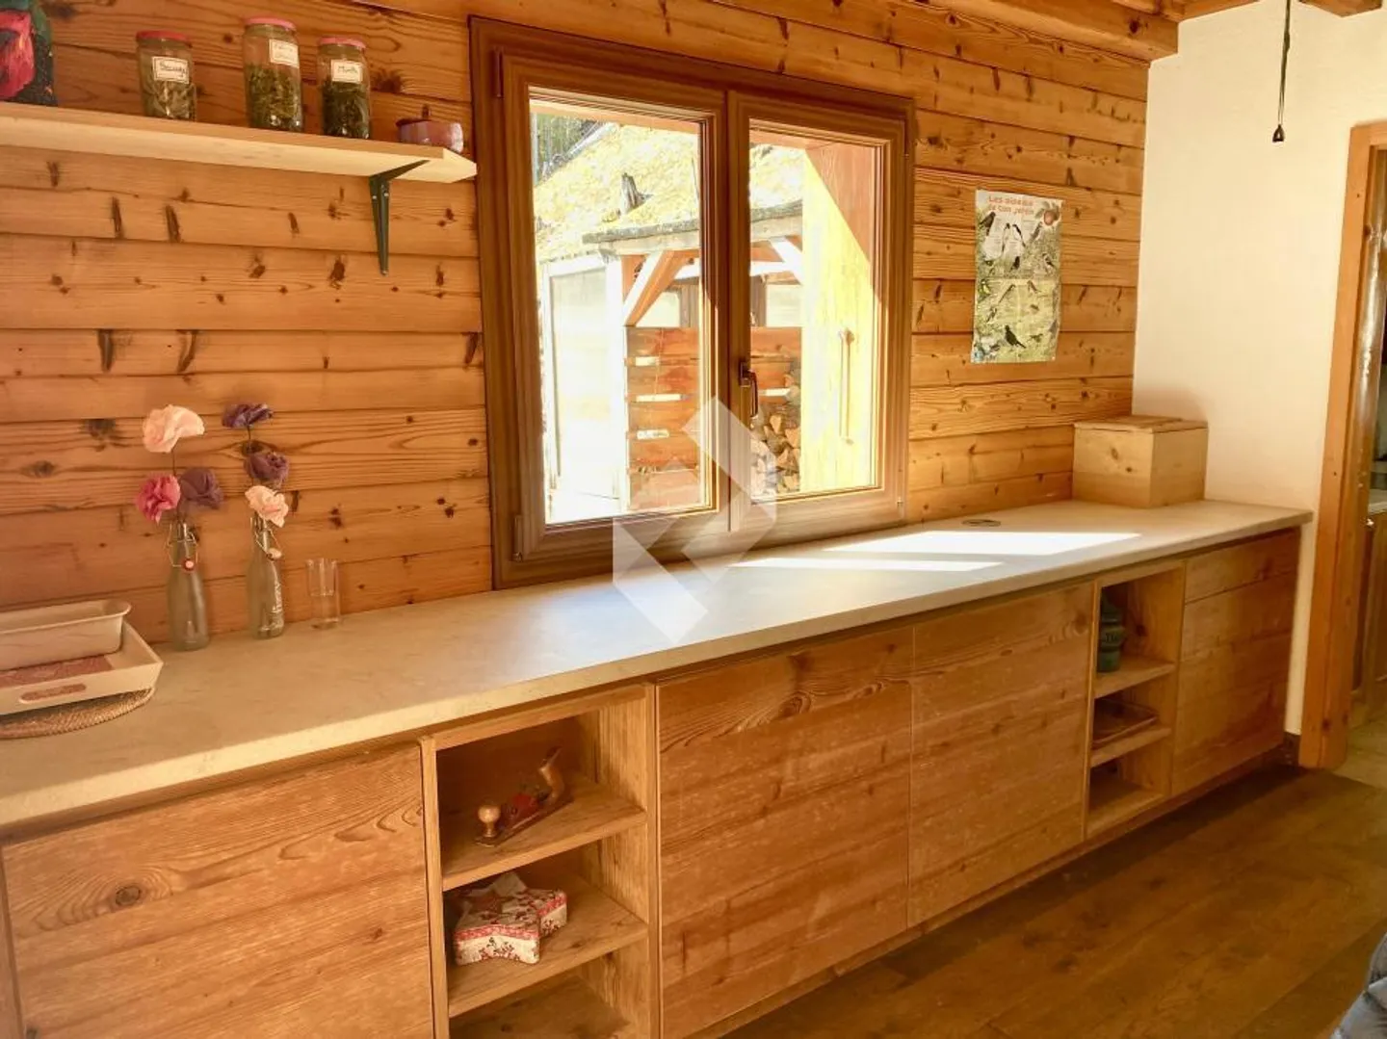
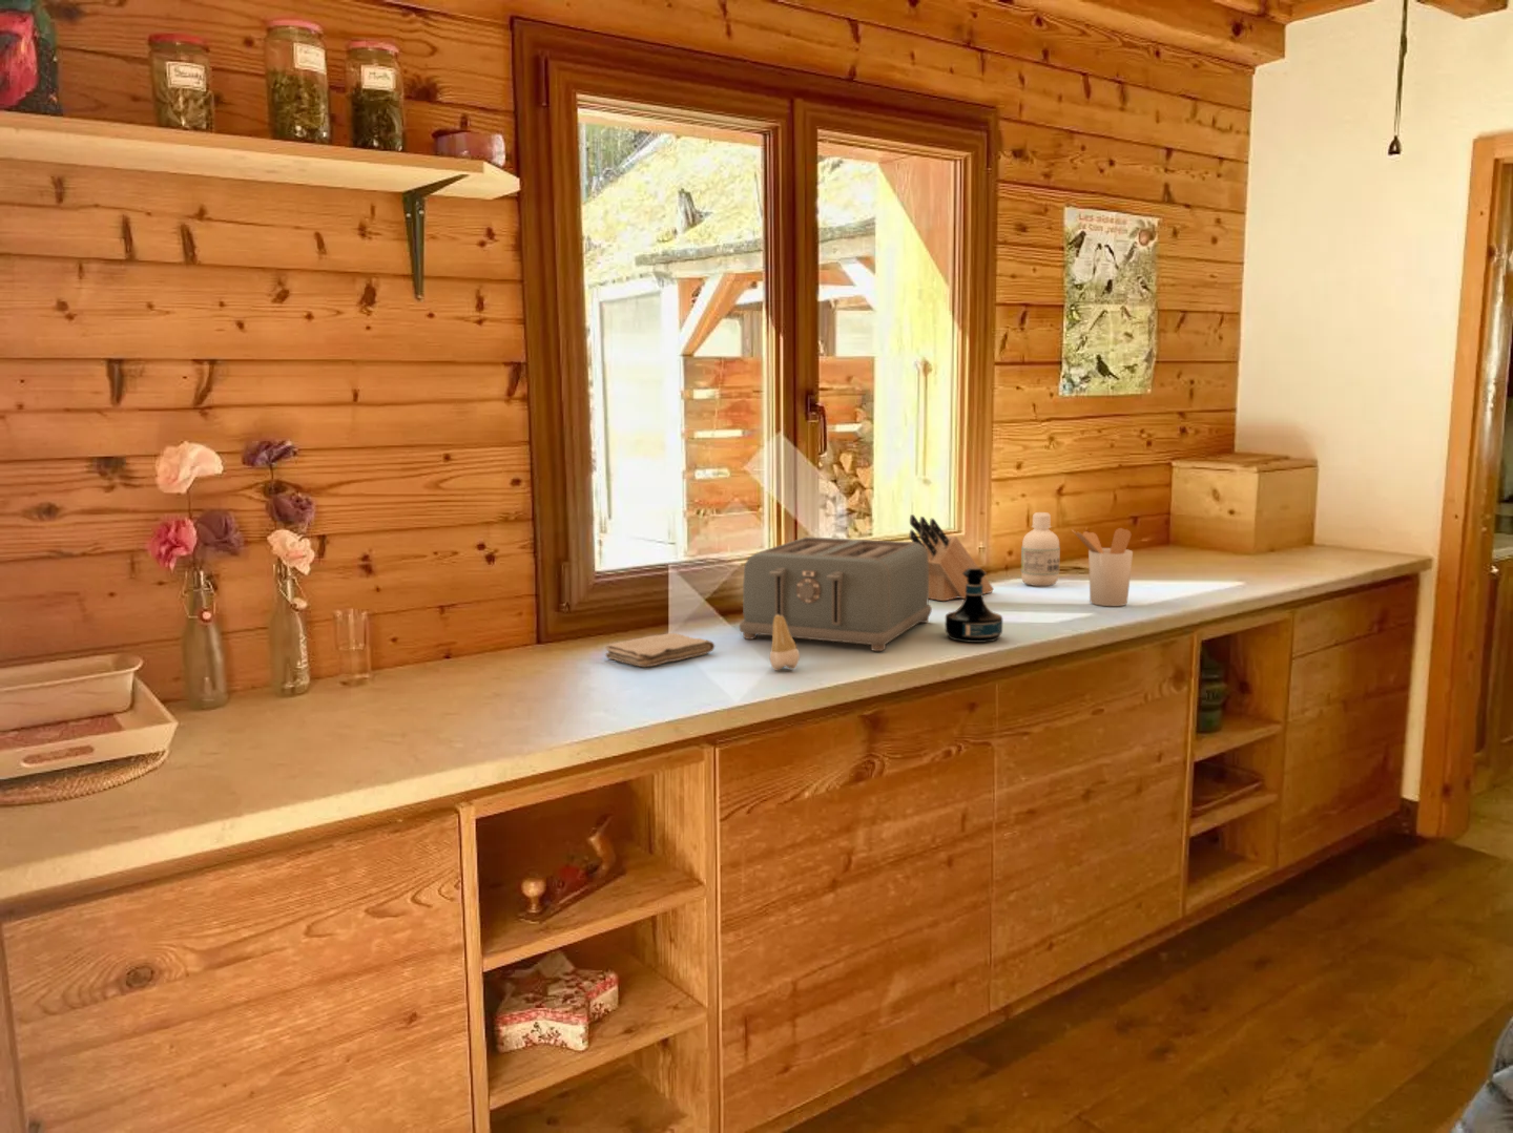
+ knife block [908,513,995,602]
+ washcloth [605,632,715,668]
+ tequila bottle [944,566,1004,644]
+ bottle [1020,512,1061,587]
+ toaster [738,536,933,652]
+ tooth [769,615,801,672]
+ utensil holder [1070,527,1133,607]
